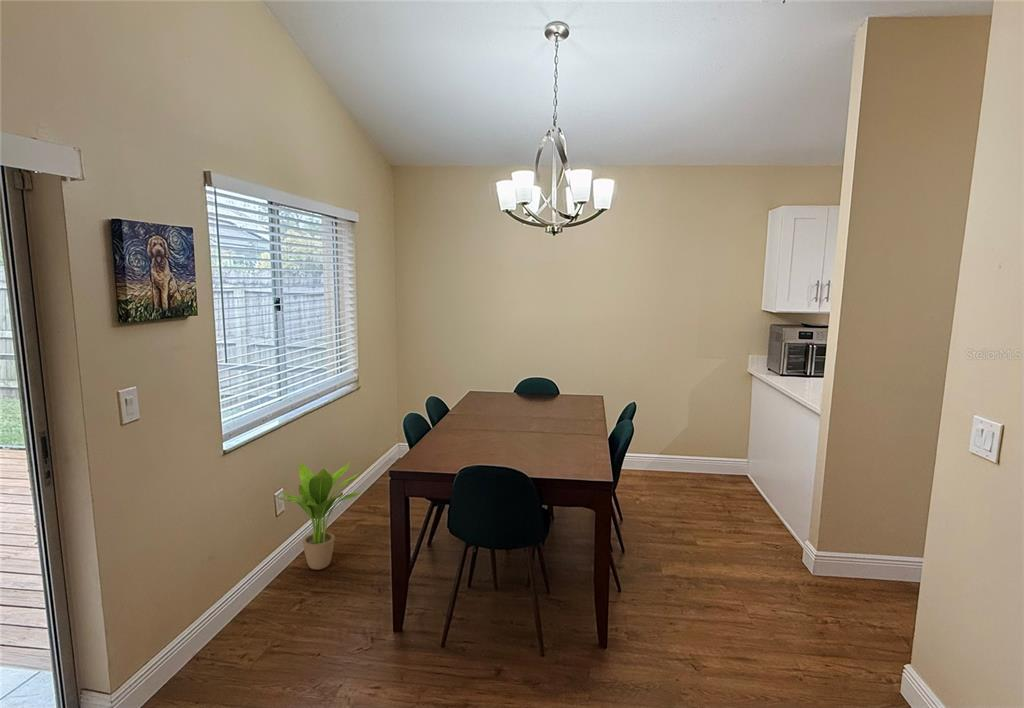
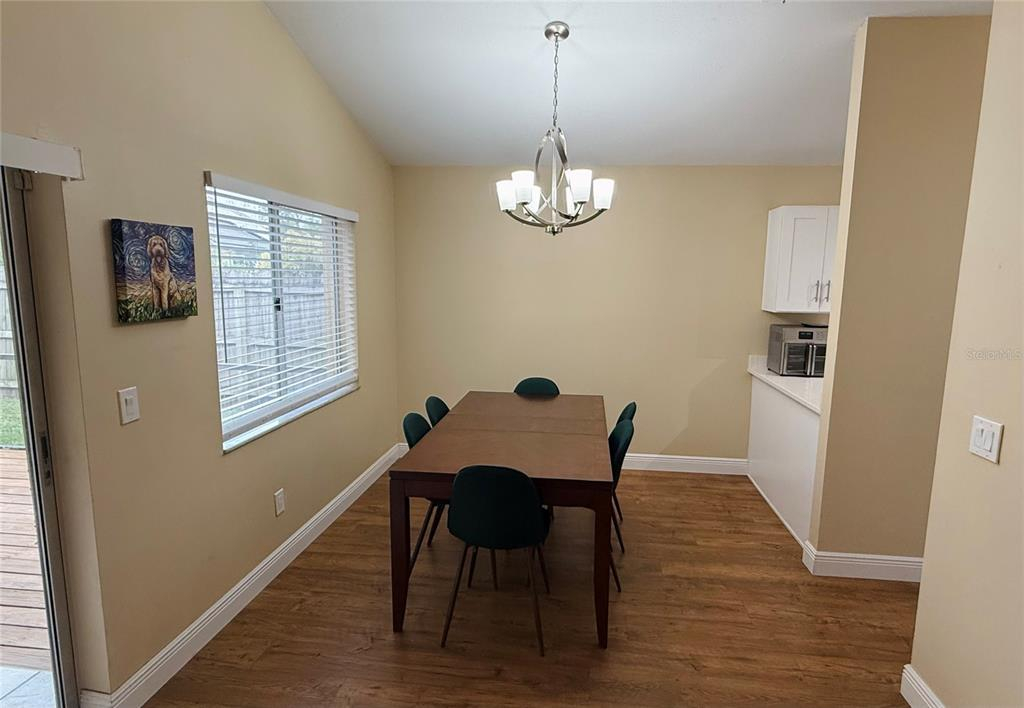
- potted plant [276,461,363,570]
